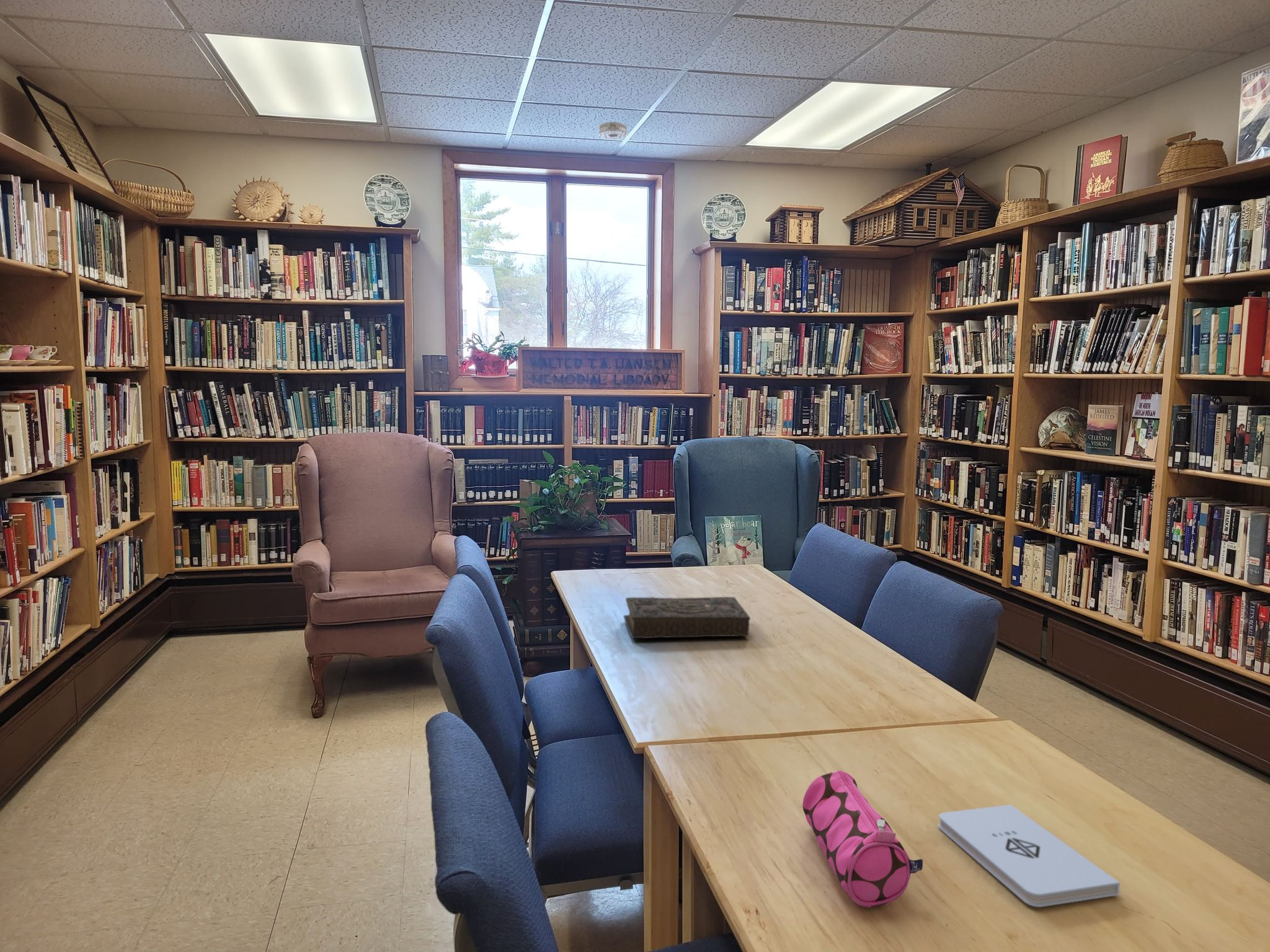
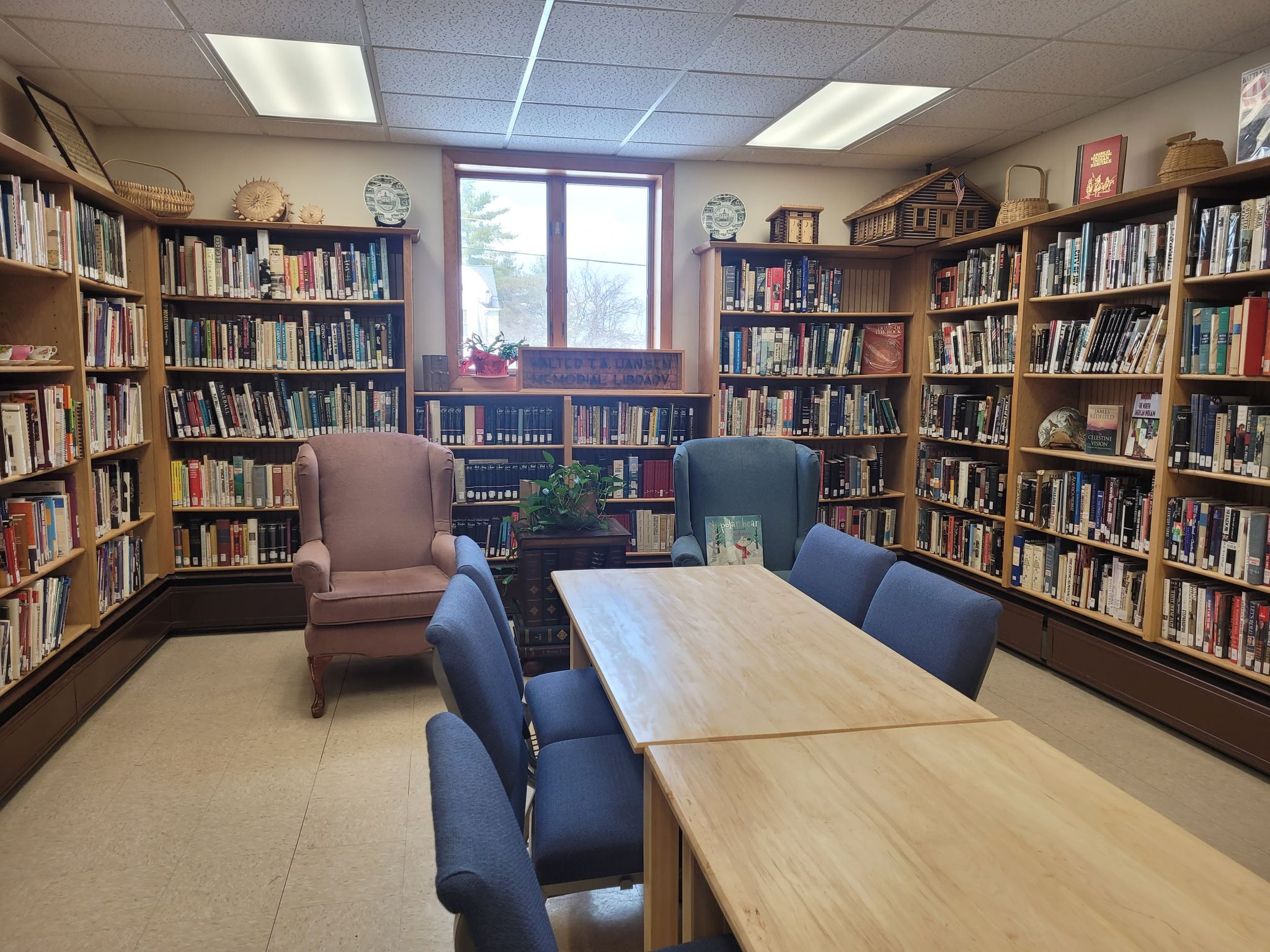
- smoke detector [598,121,628,140]
- pencil case [802,770,923,908]
- book [623,596,751,639]
- notepad [938,804,1121,907]
